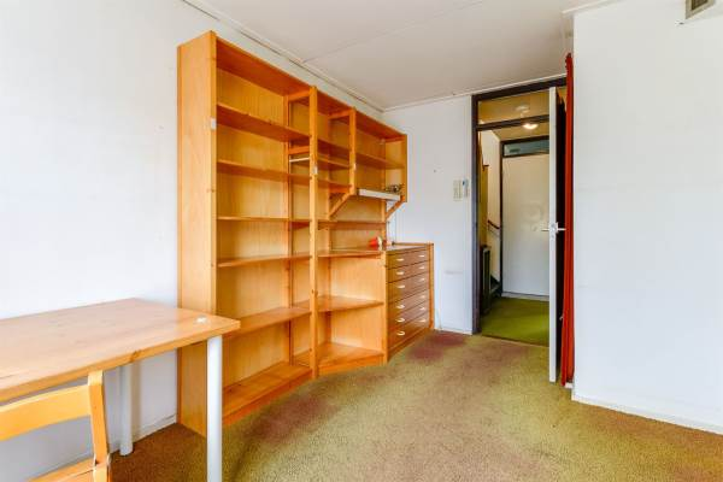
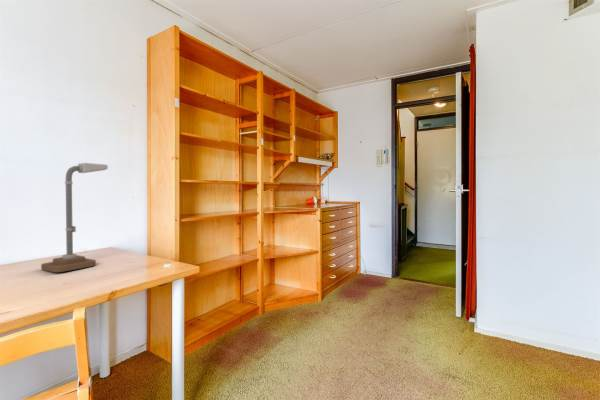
+ desk lamp [40,162,109,273]
